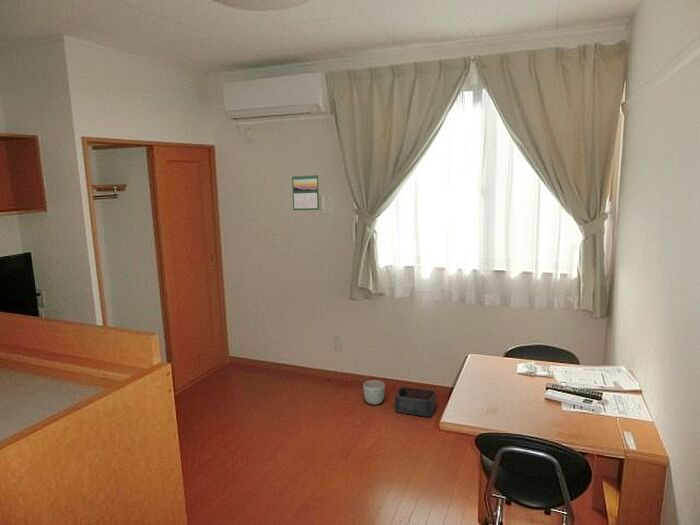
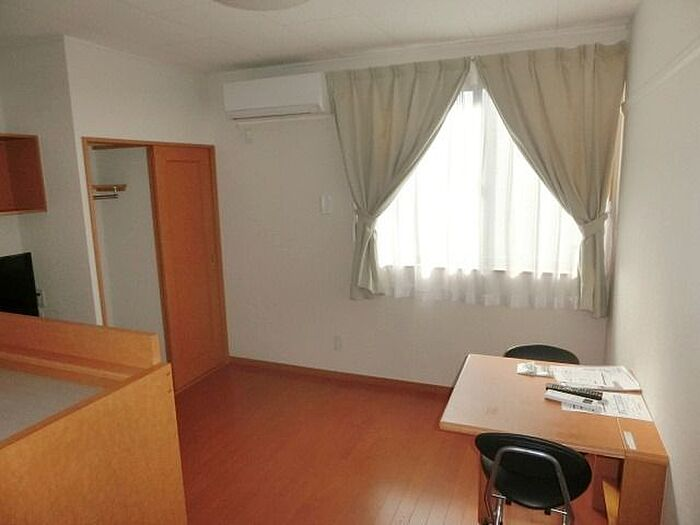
- planter [362,379,386,406]
- storage bin [394,386,437,418]
- calendar [291,173,320,211]
